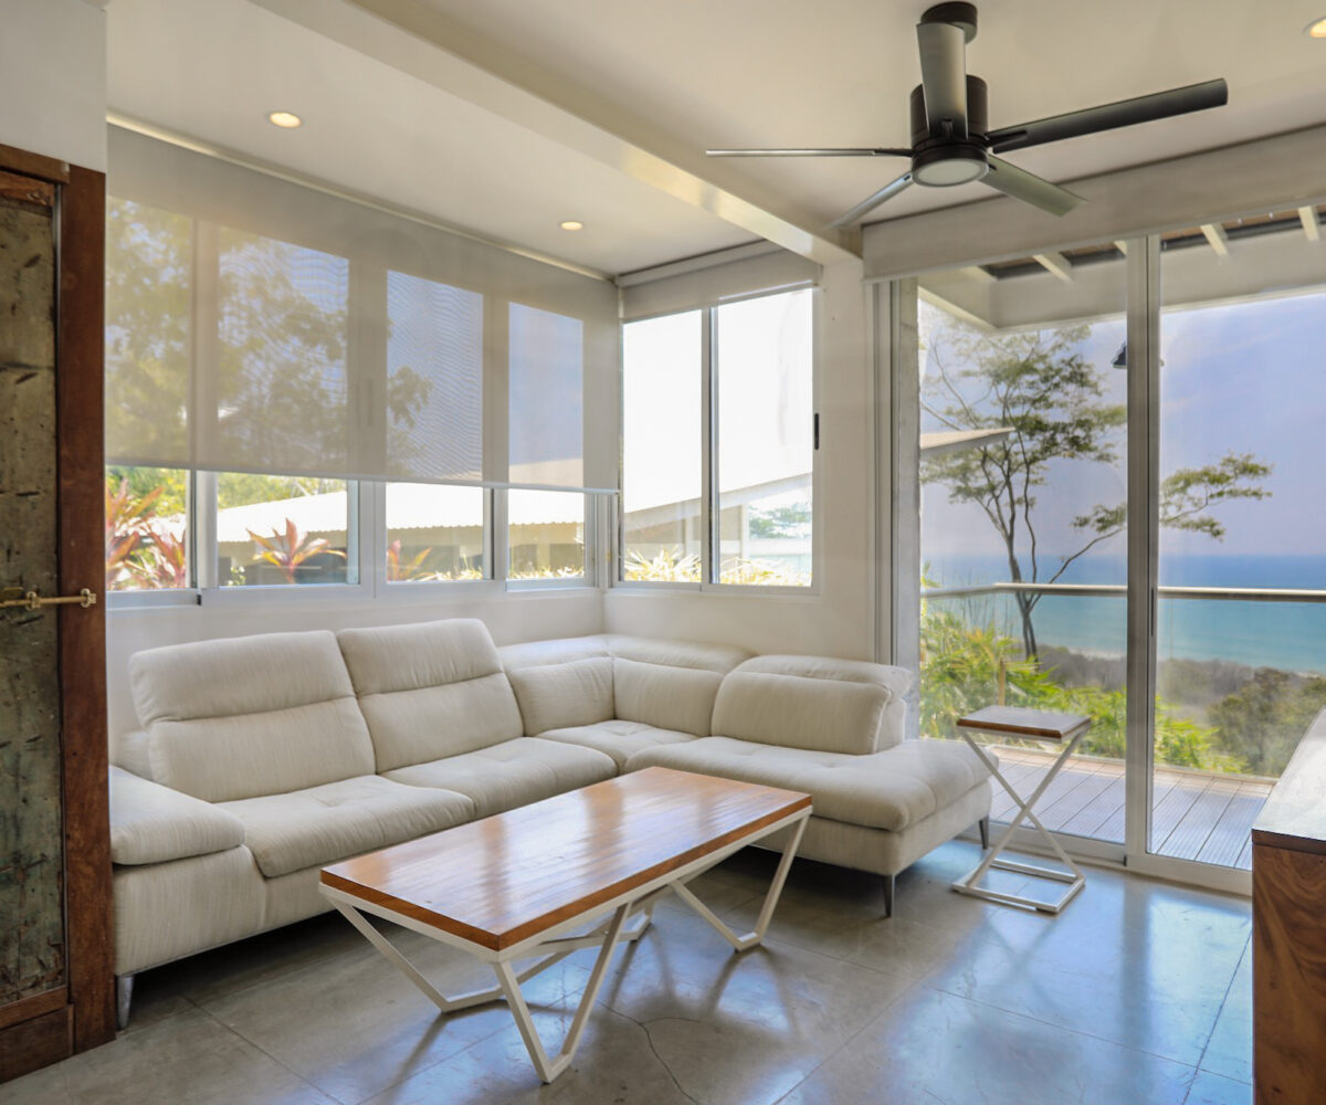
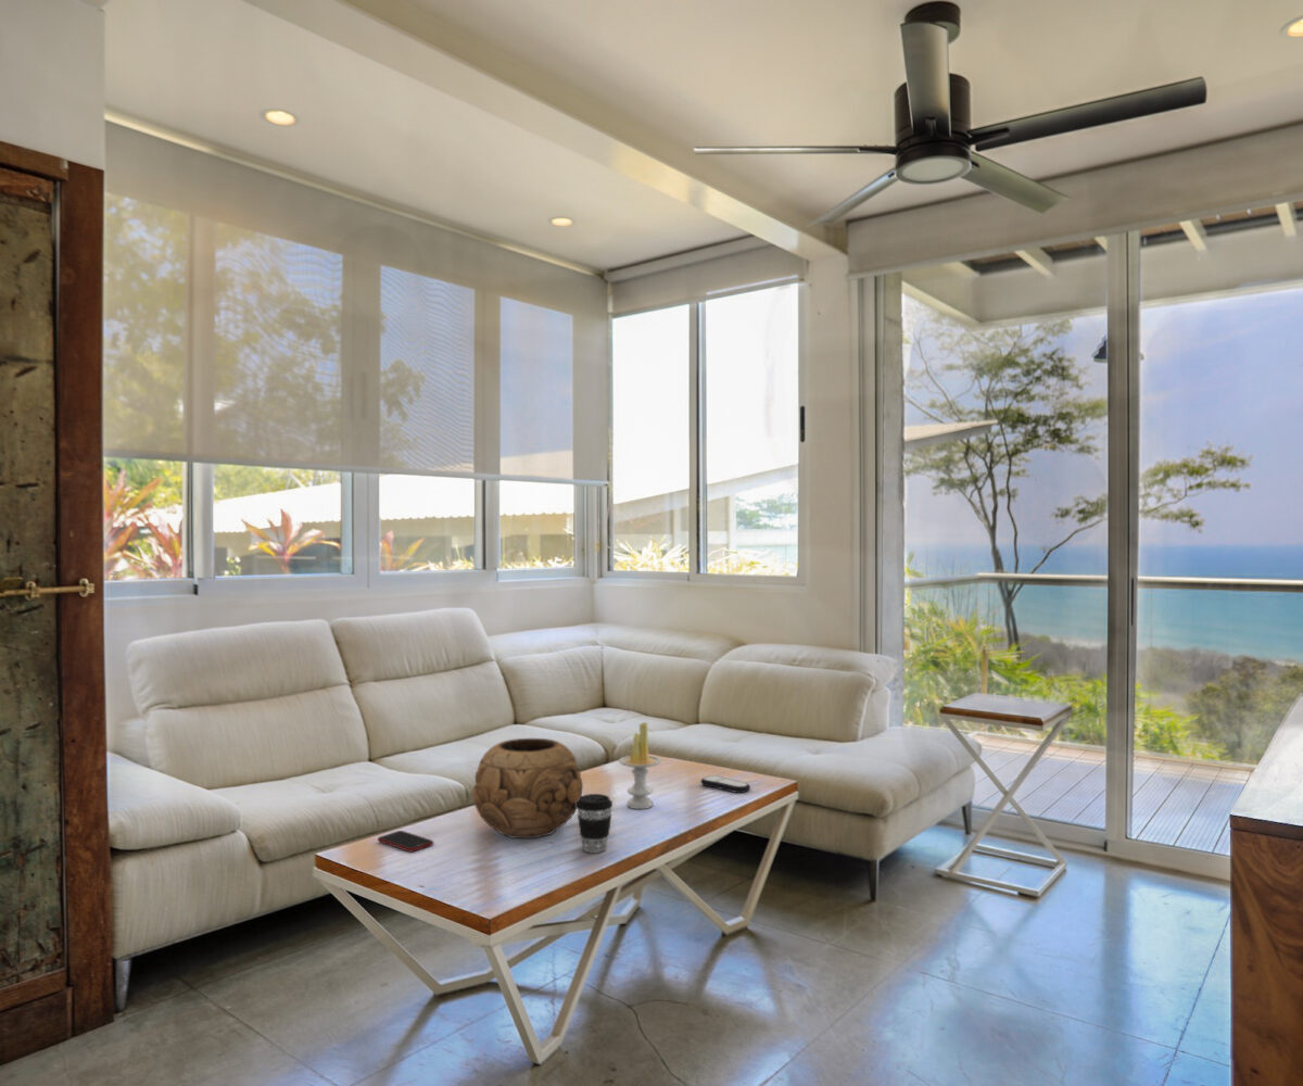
+ decorative bowl [471,737,584,839]
+ candle [618,721,662,810]
+ remote control [699,774,751,794]
+ cell phone [377,830,434,853]
+ coffee cup [577,793,613,855]
